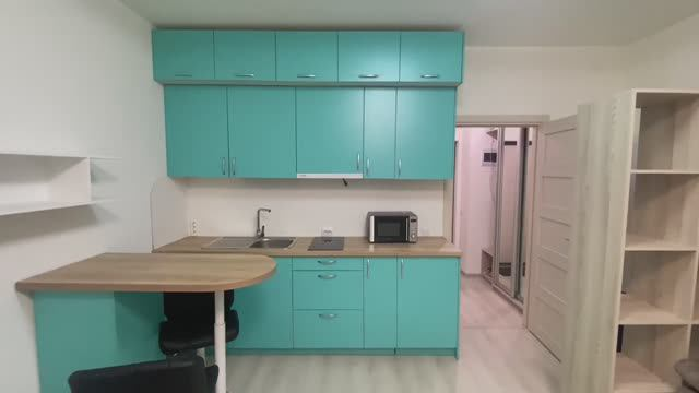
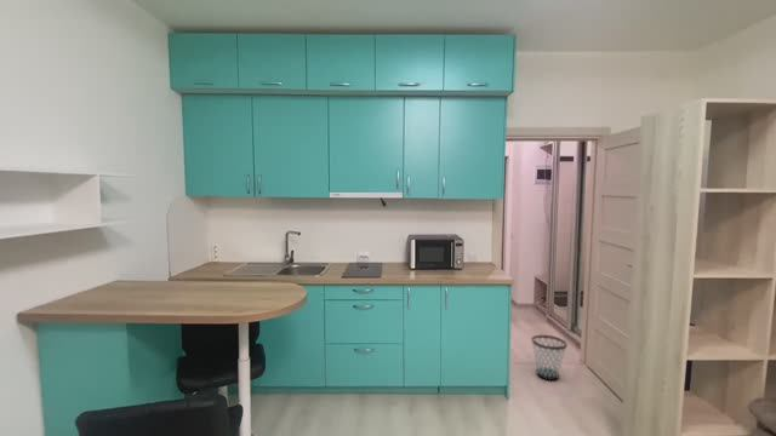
+ wastebasket [531,334,567,382]
